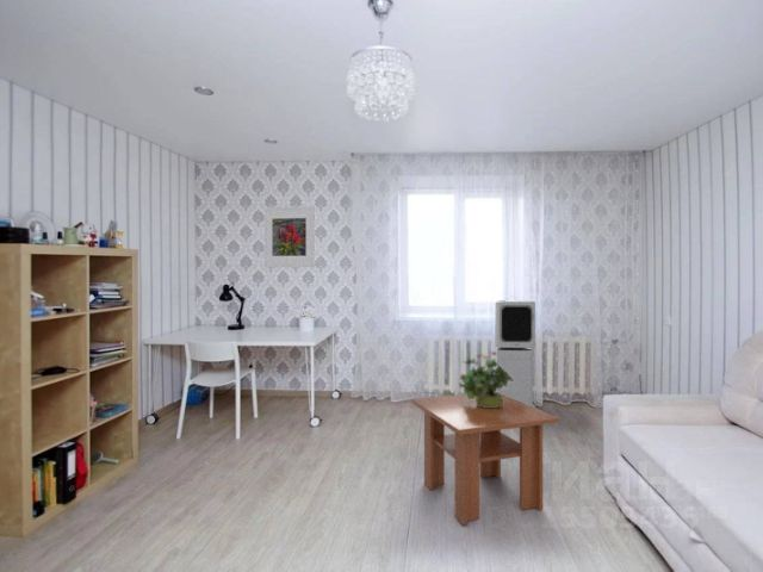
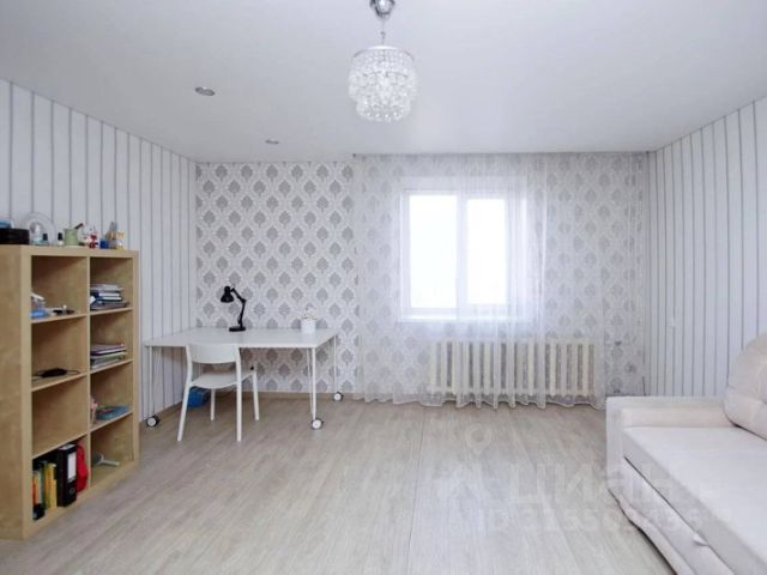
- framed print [263,206,316,268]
- coffee table [410,391,560,527]
- air purifier [494,299,536,409]
- potted plant [457,350,514,408]
